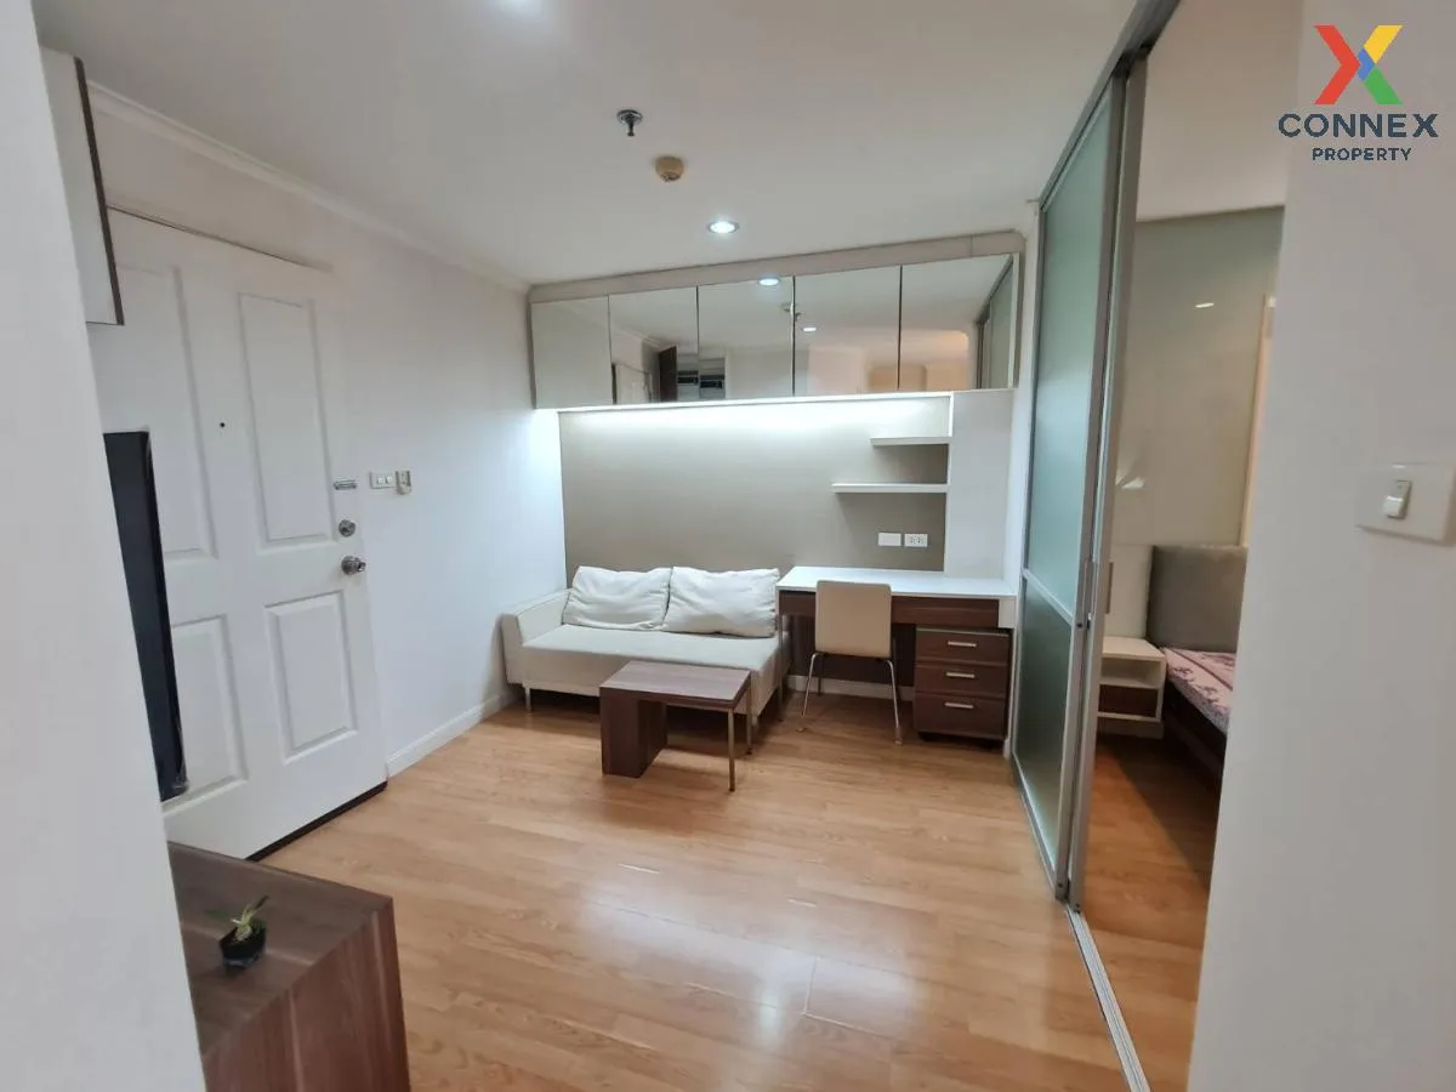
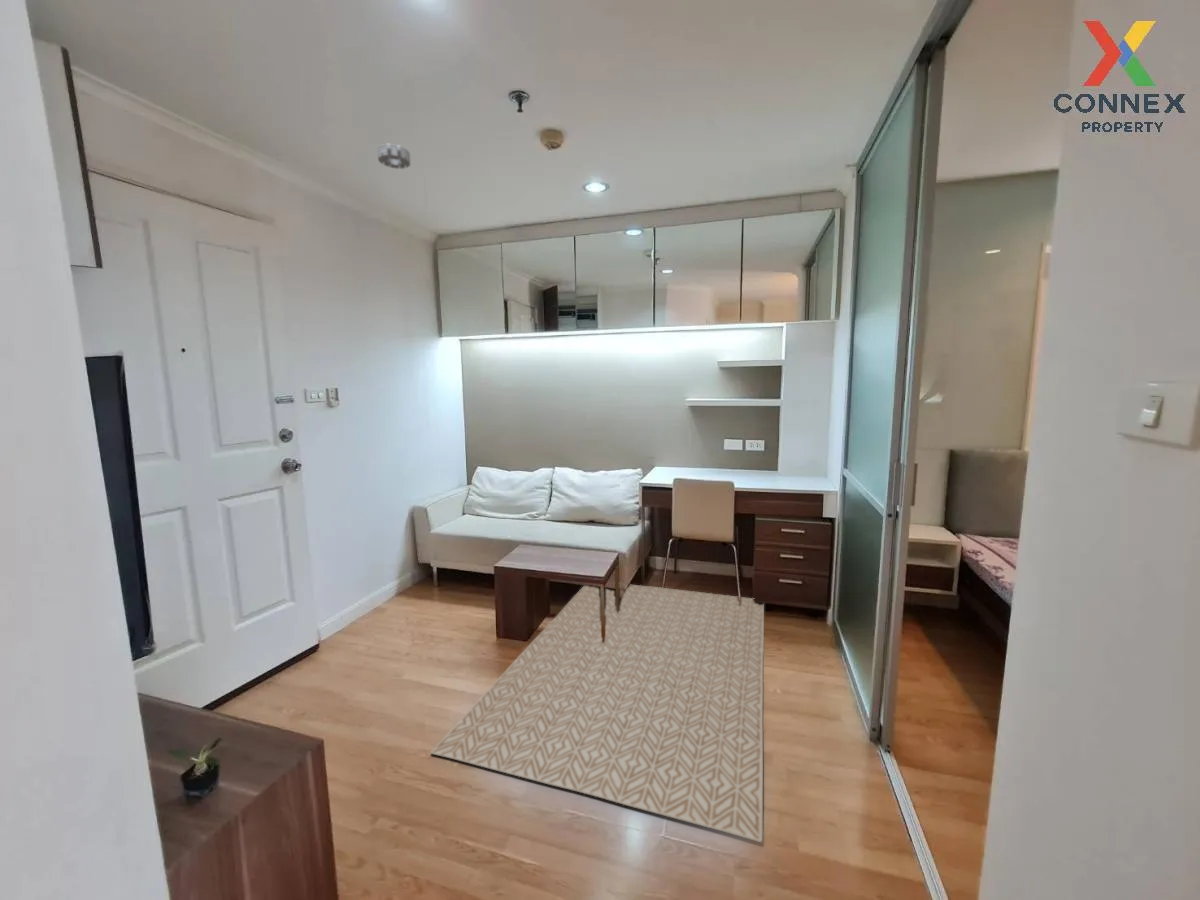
+ rug [429,584,765,844]
+ smoke detector [376,142,411,170]
